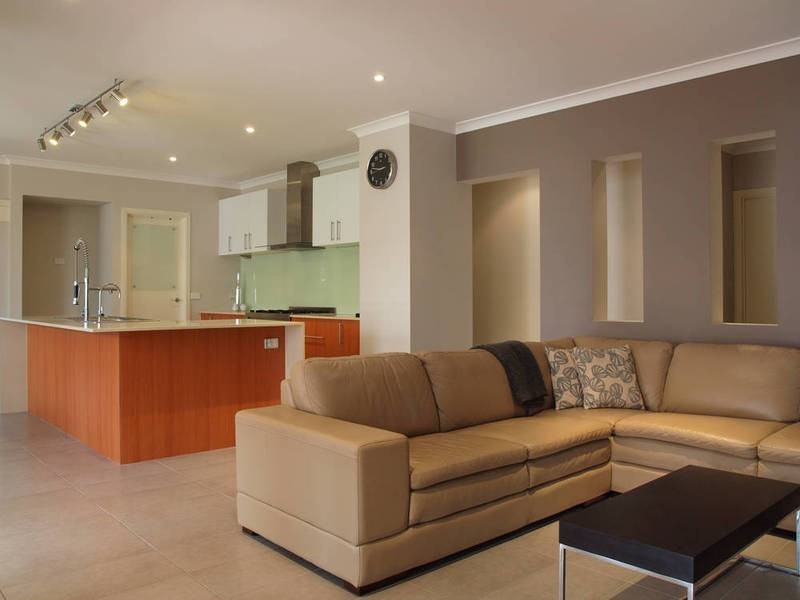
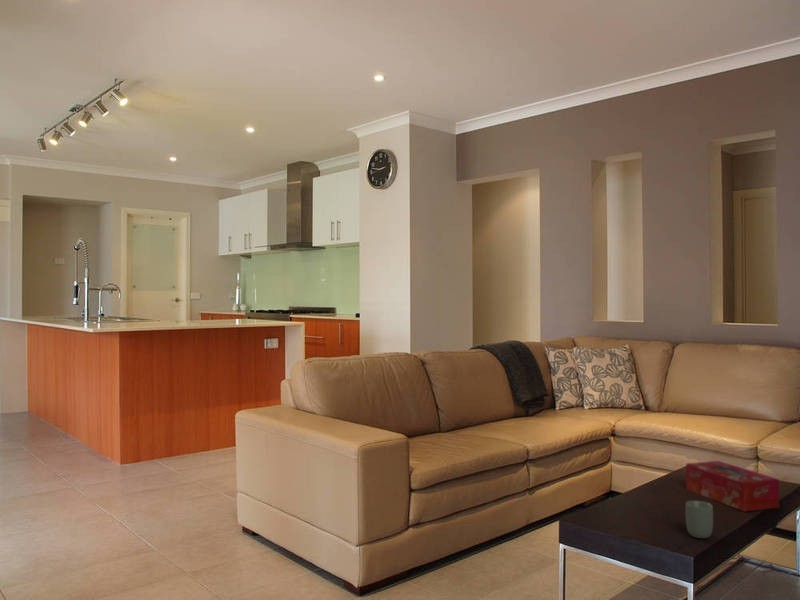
+ tissue box [685,460,780,513]
+ cup [685,500,714,539]
